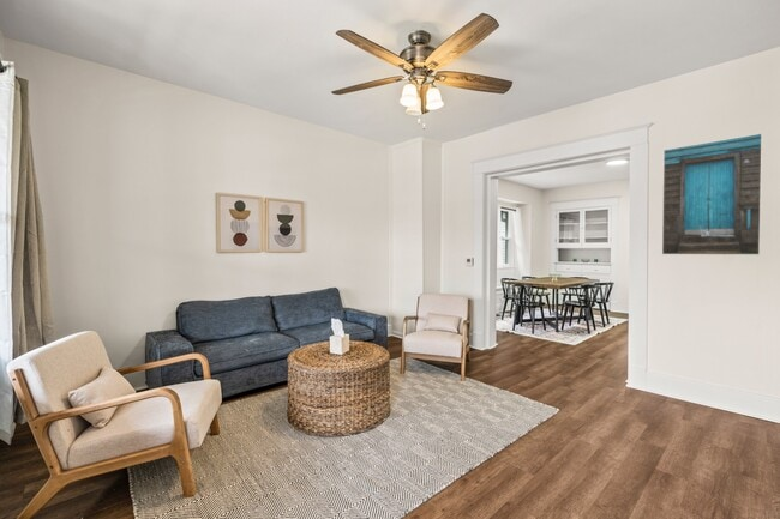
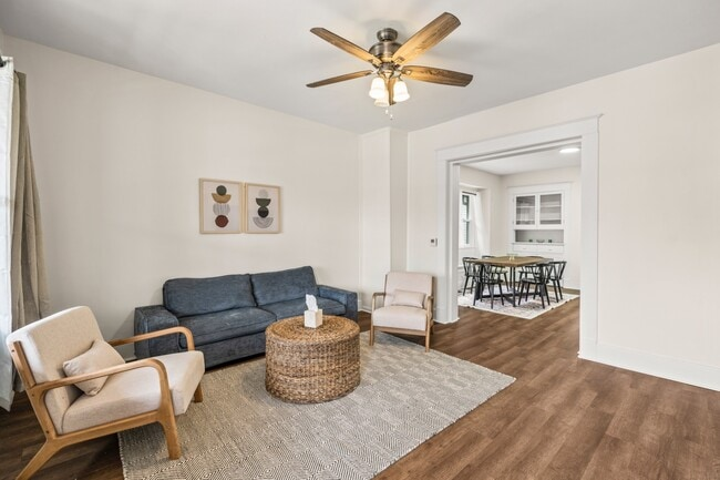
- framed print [661,132,763,257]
